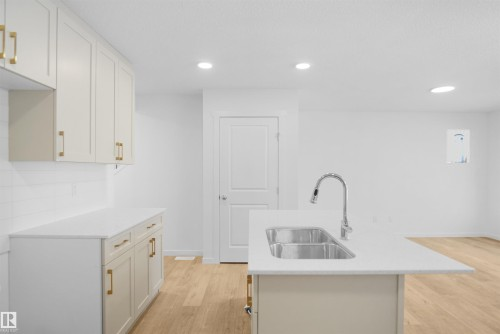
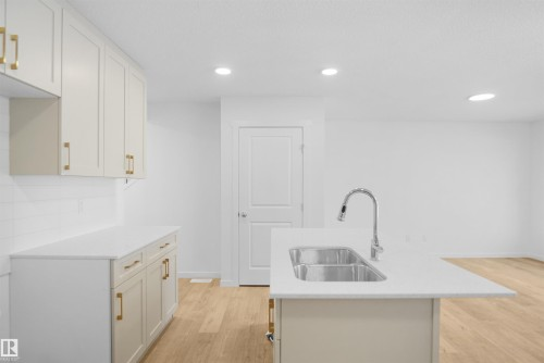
- wall art [446,129,471,164]
